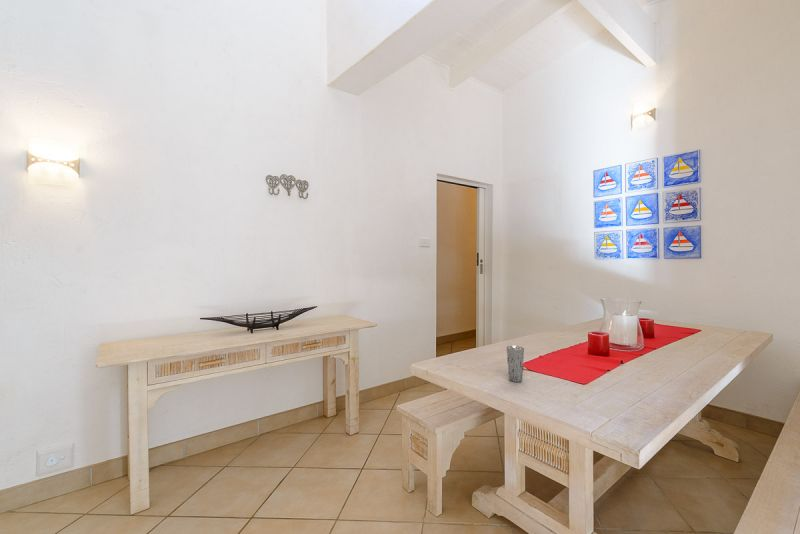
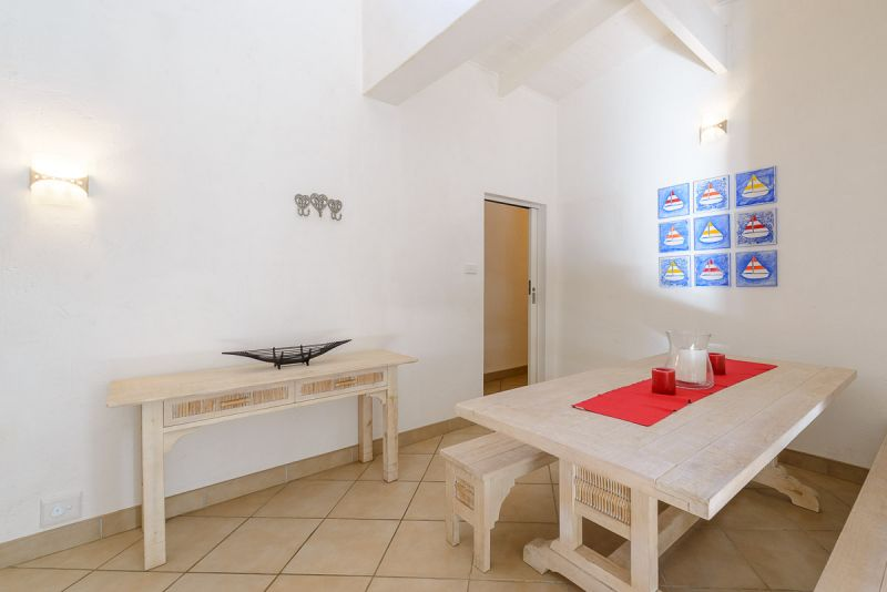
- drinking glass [505,345,525,383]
